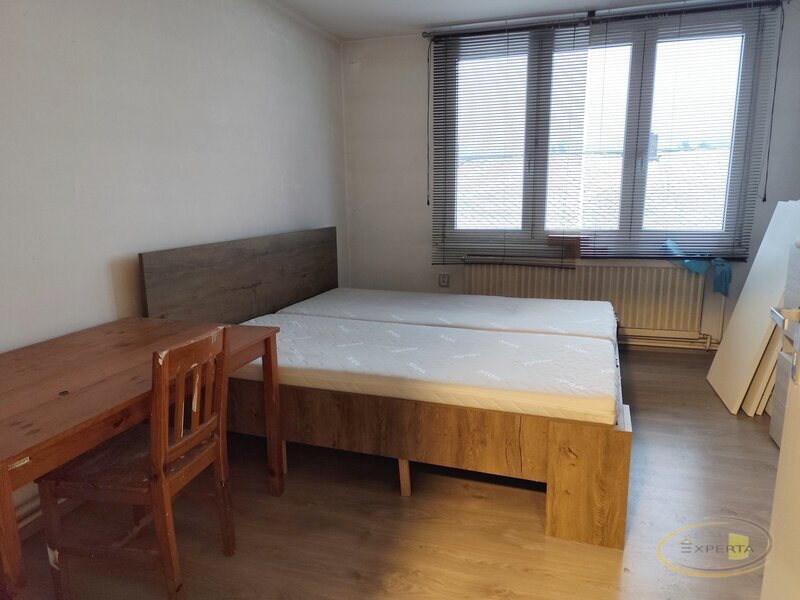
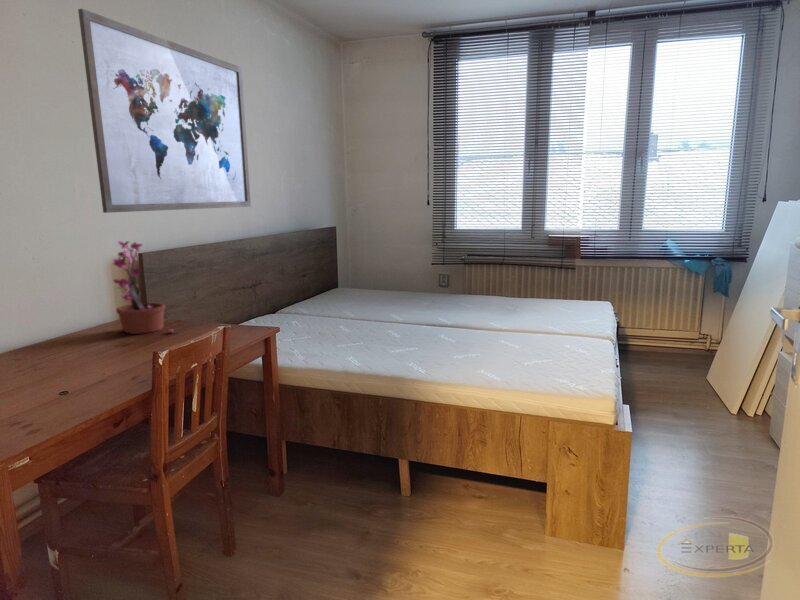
+ potted plant [111,240,175,335]
+ wall art [77,8,252,214]
